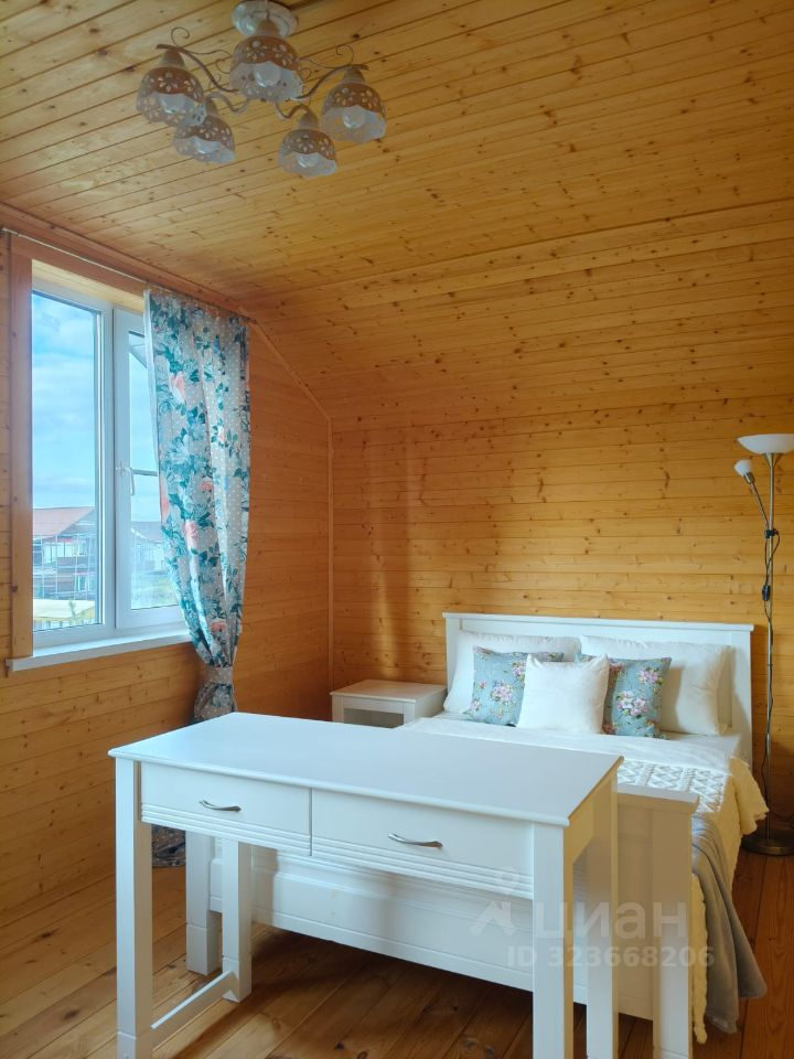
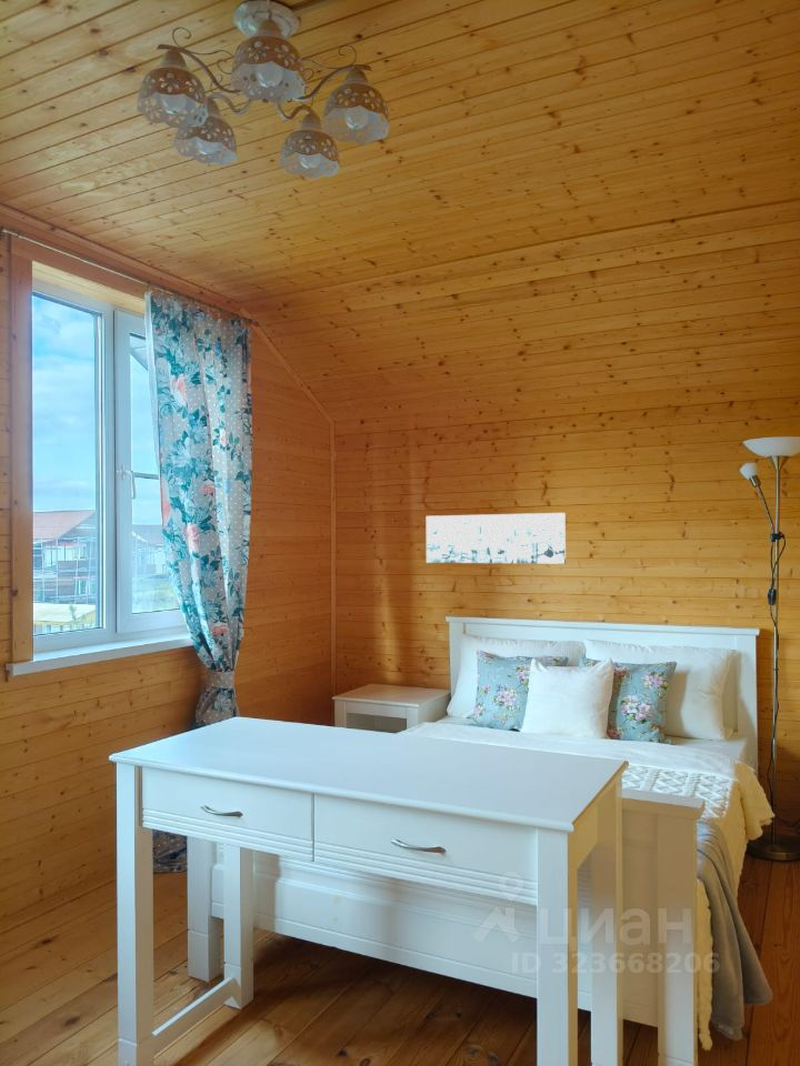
+ wall art [426,512,567,565]
